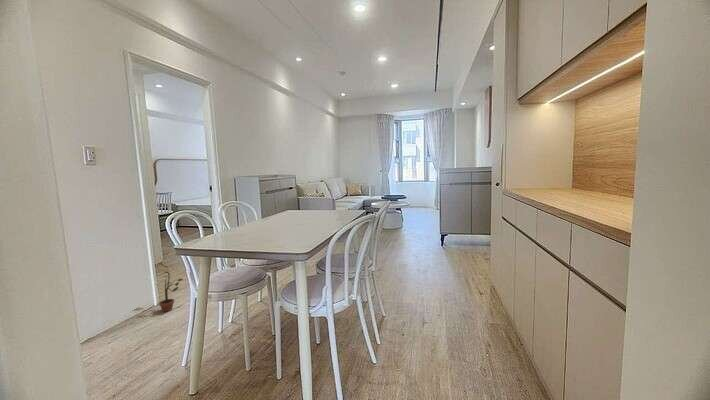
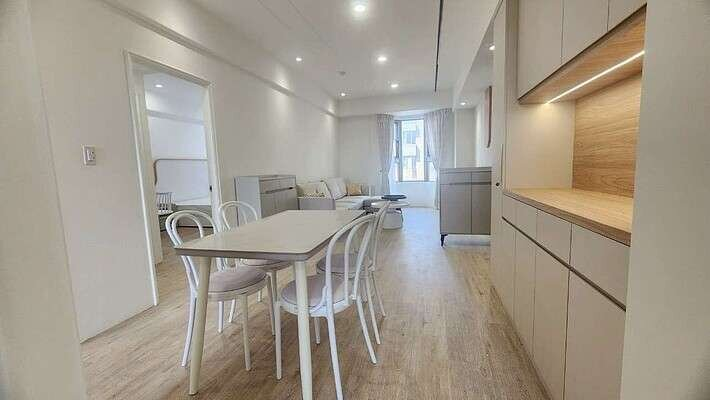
- potted plant [155,262,184,313]
